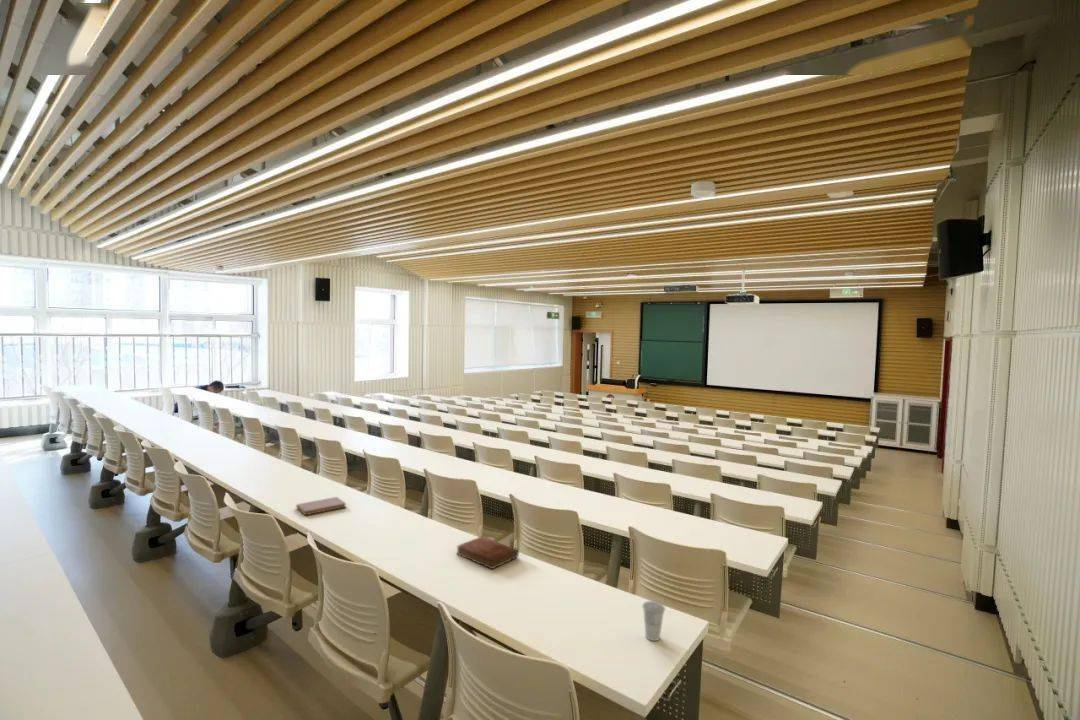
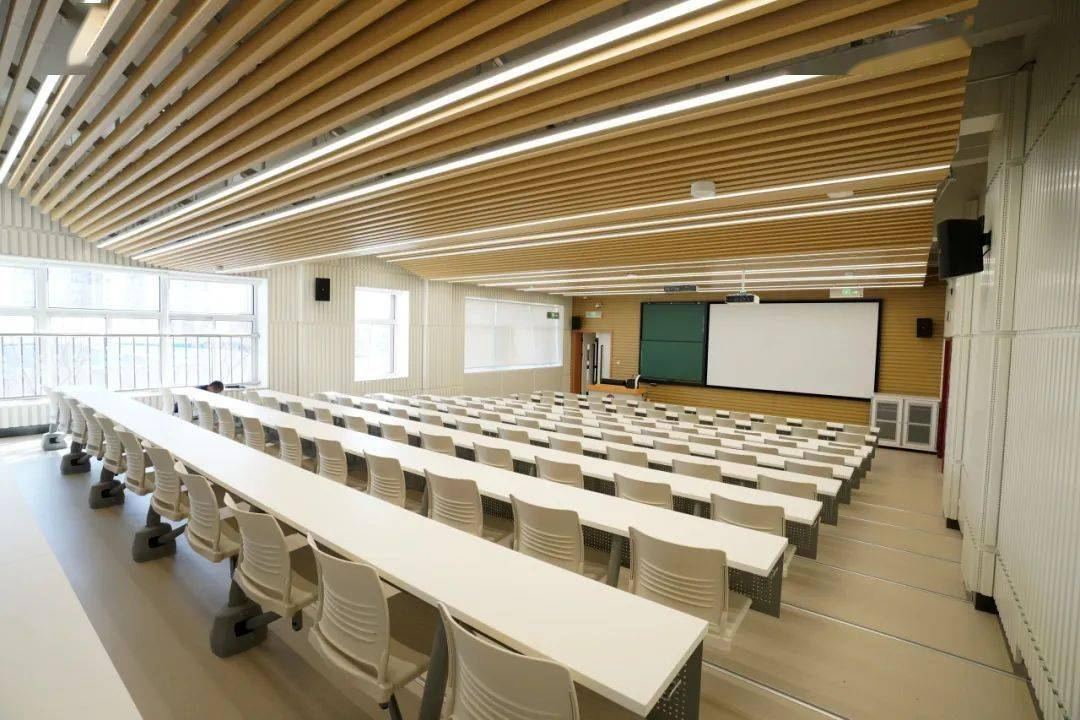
- bible [456,535,520,570]
- notebook [295,496,347,516]
- cup [641,600,666,642]
